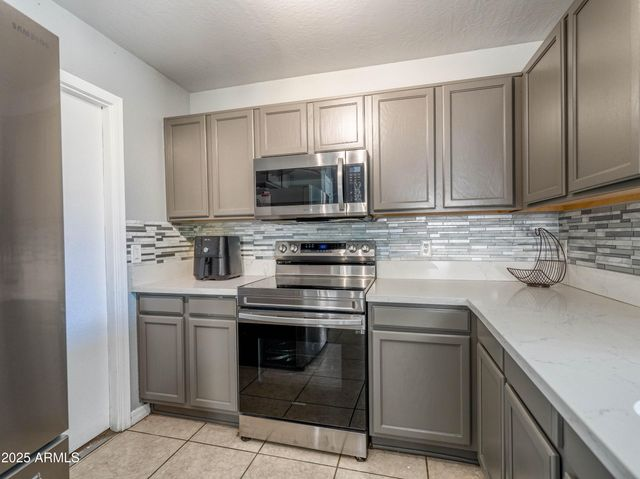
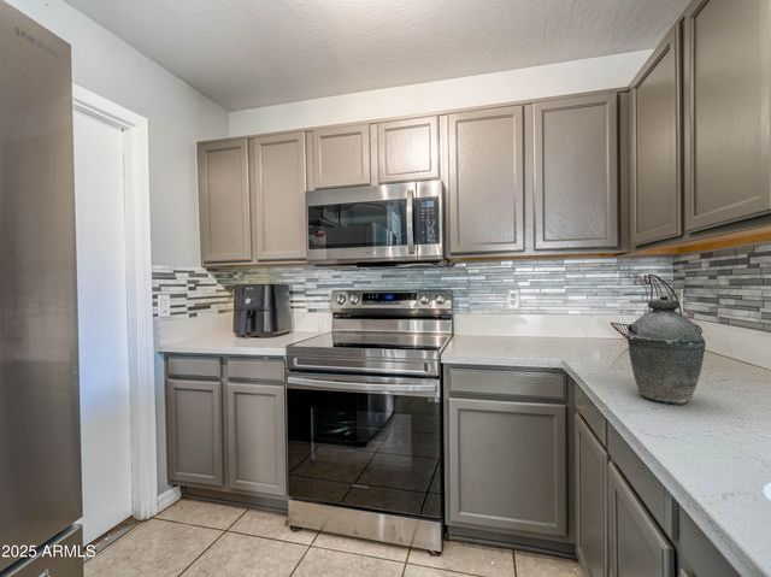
+ kettle [625,294,707,406]
